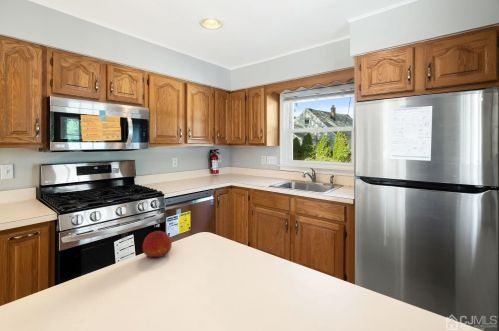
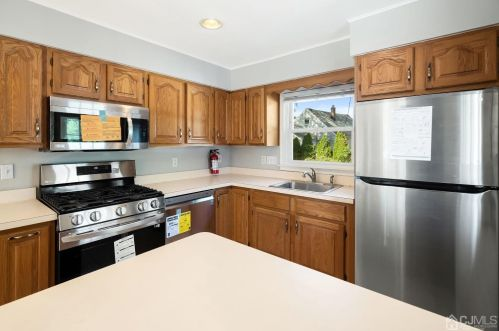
- fruit [142,230,173,259]
